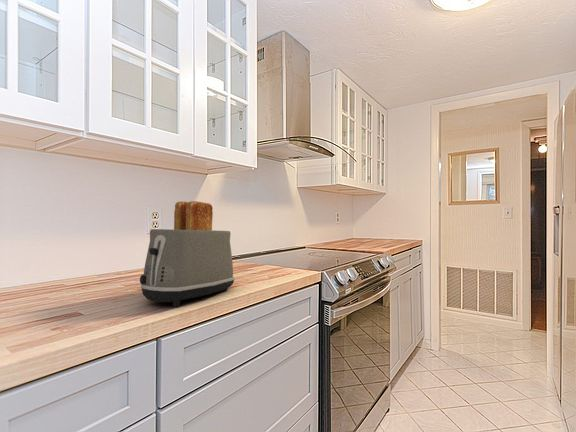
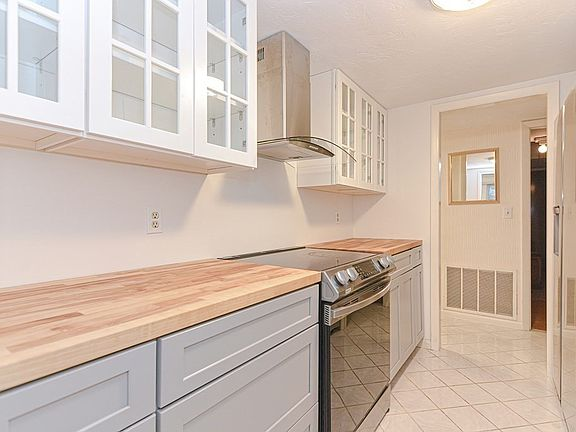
- toaster [139,200,235,307]
